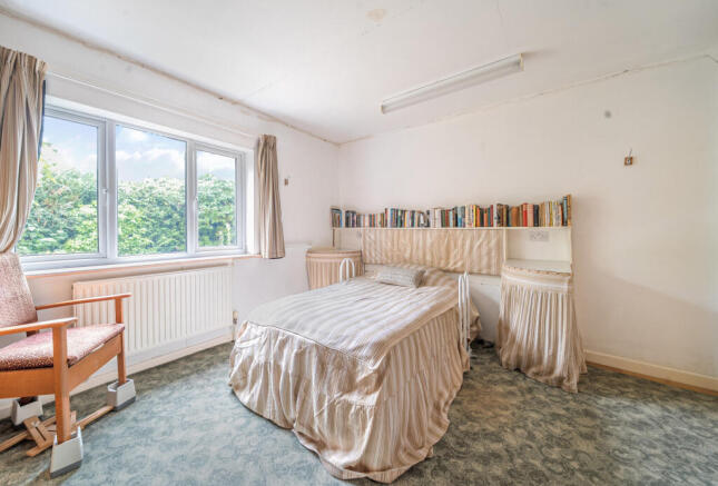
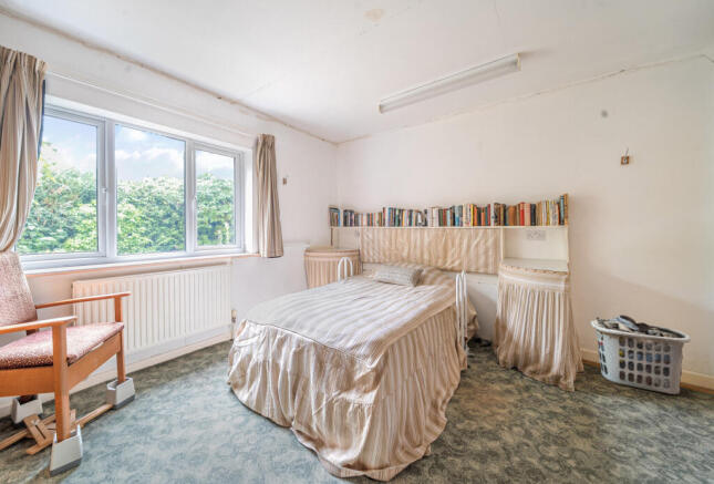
+ clothes hamper [590,315,692,395]
